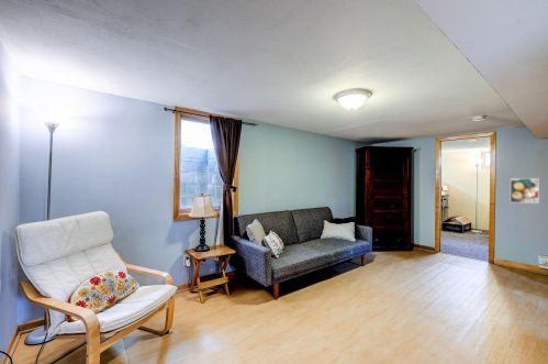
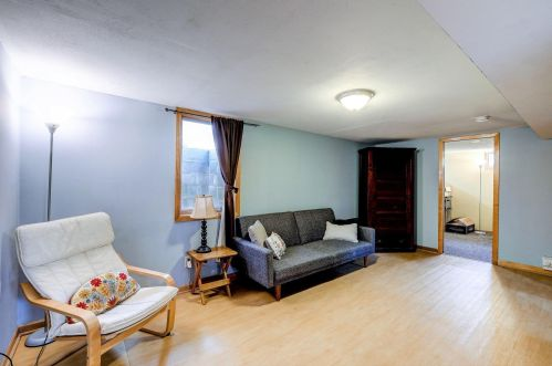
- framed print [510,177,540,205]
